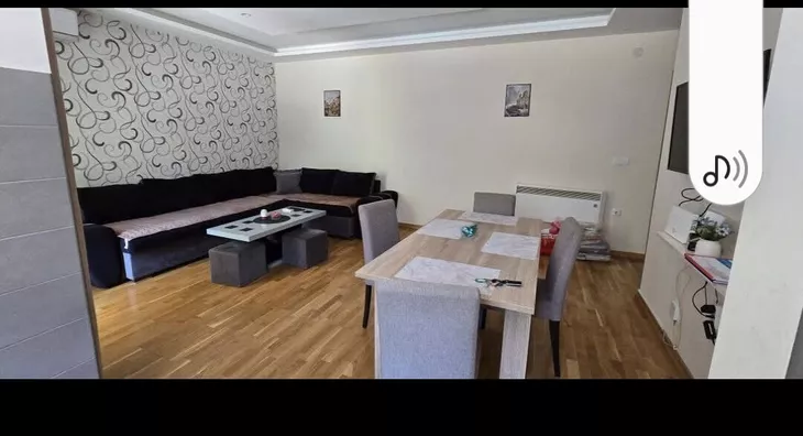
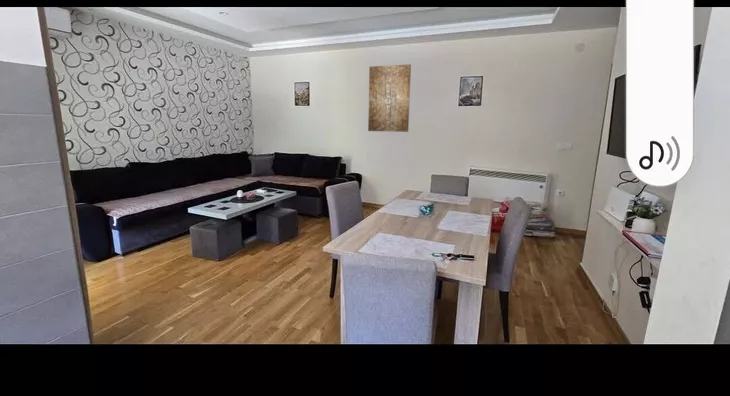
+ wall art [367,63,412,133]
